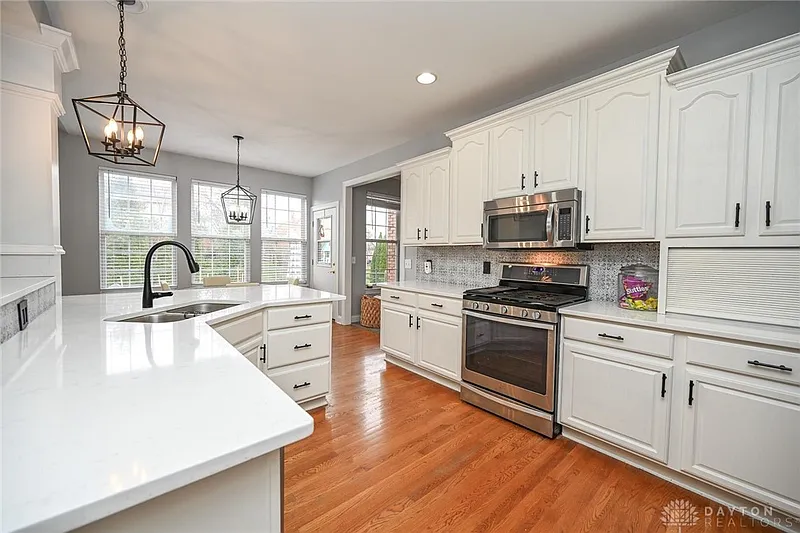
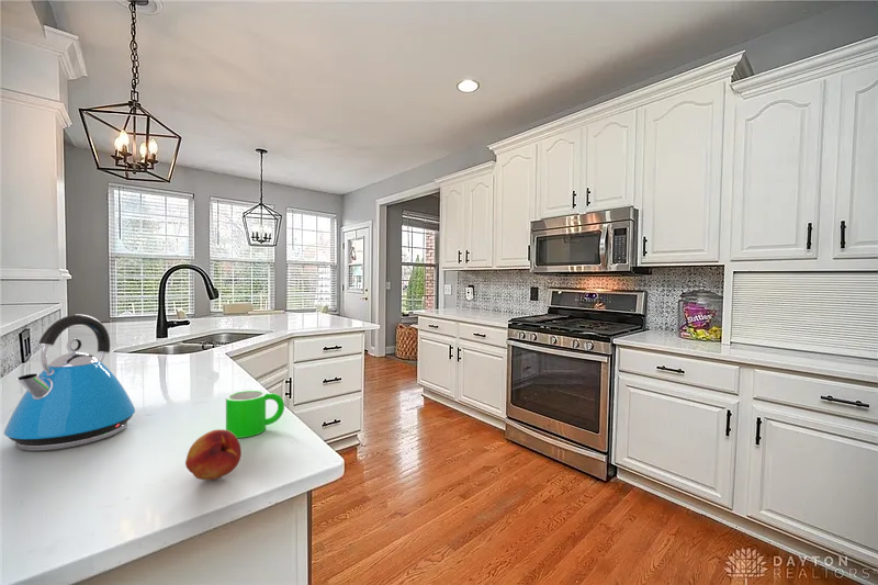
+ fruit [184,428,243,481]
+ kettle [3,314,136,452]
+ mug [225,390,285,439]
